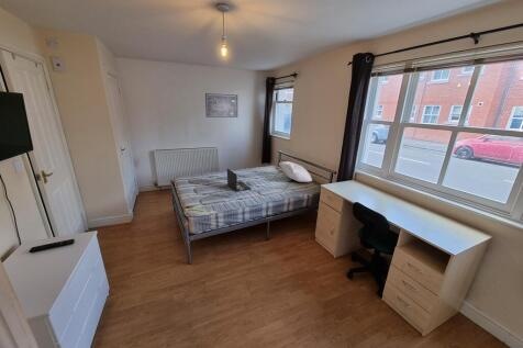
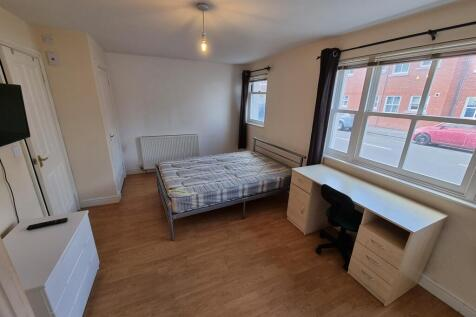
- wall art [204,92,238,119]
- pillow [278,160,313,183]
- laptop [226,168,253,192]
